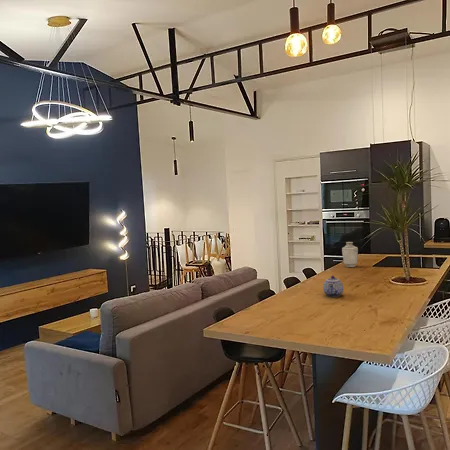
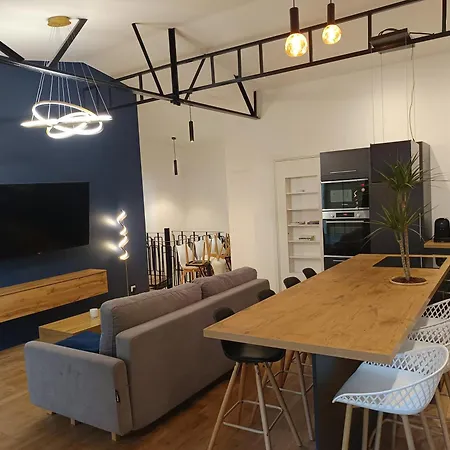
- teapot [322,275,345,298]
- vase [341,241,359,268]
